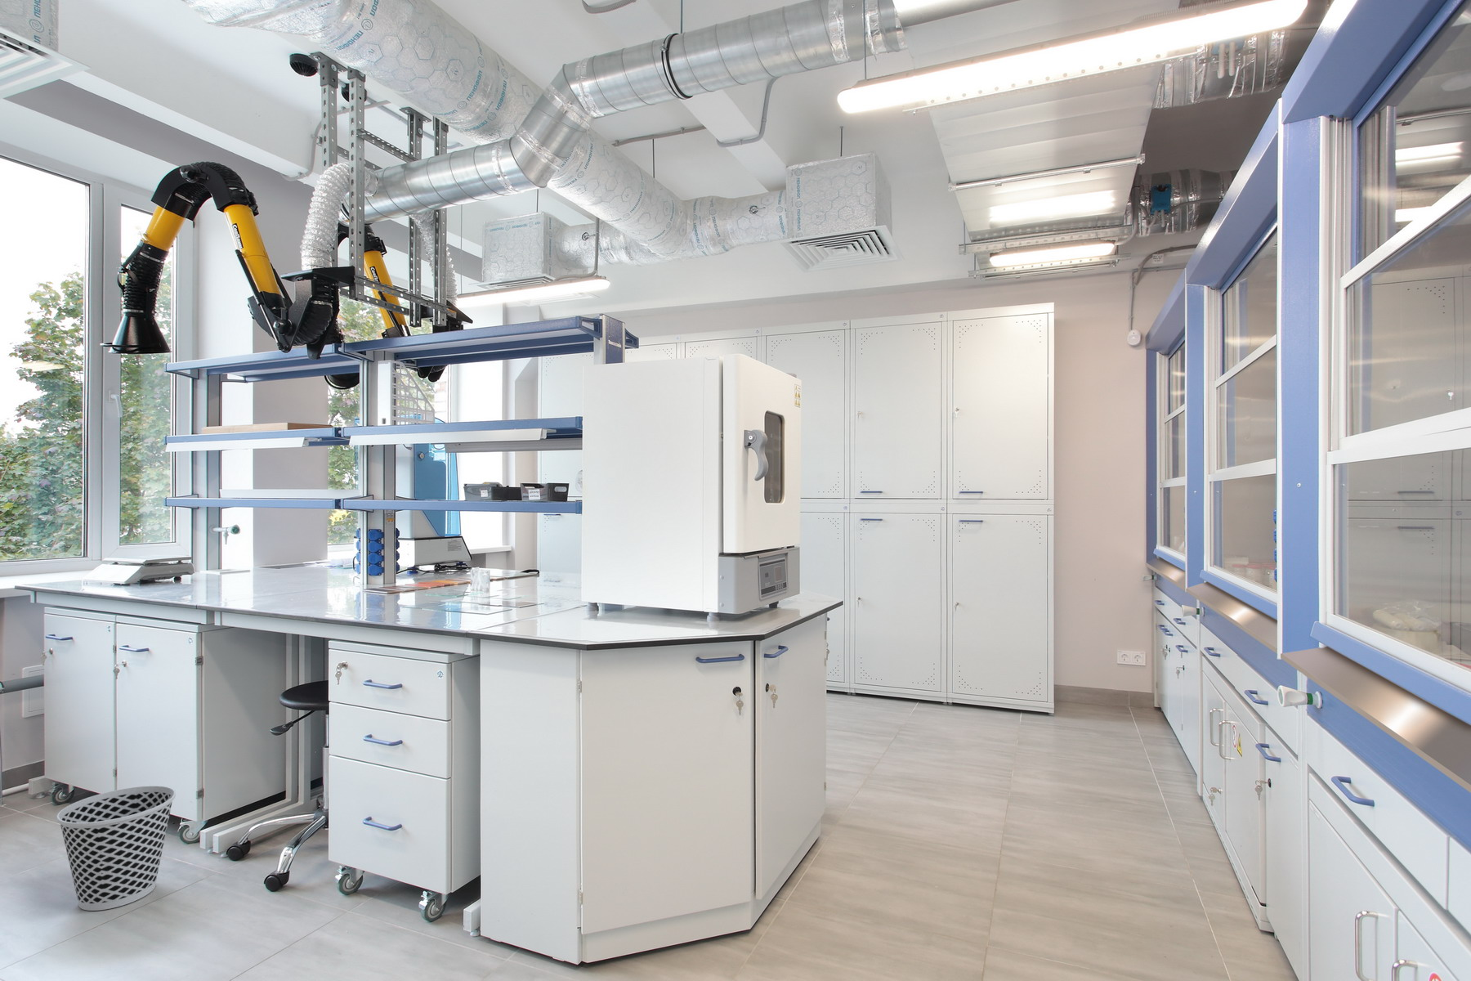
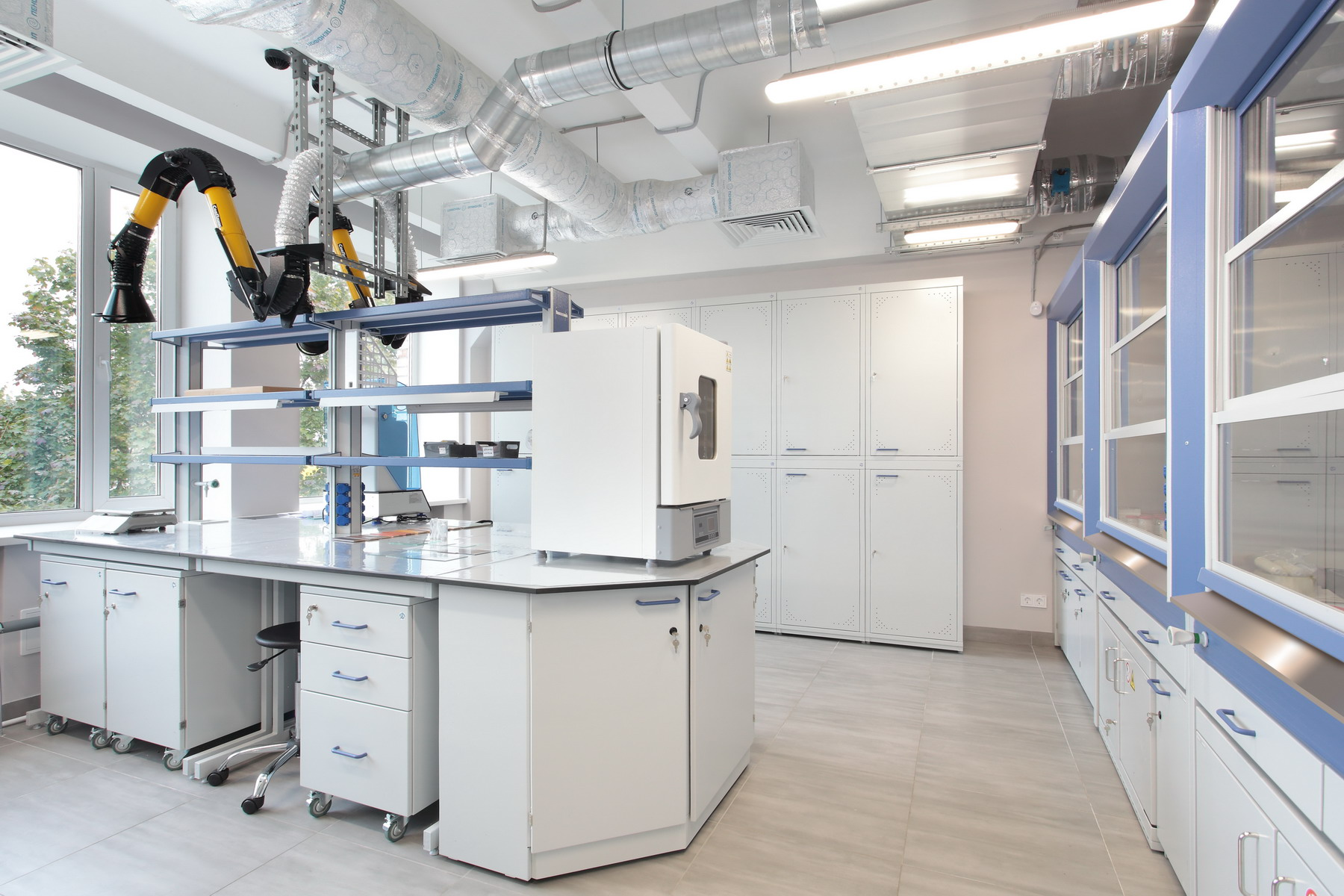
- wastebasket [57,785,176,912]
